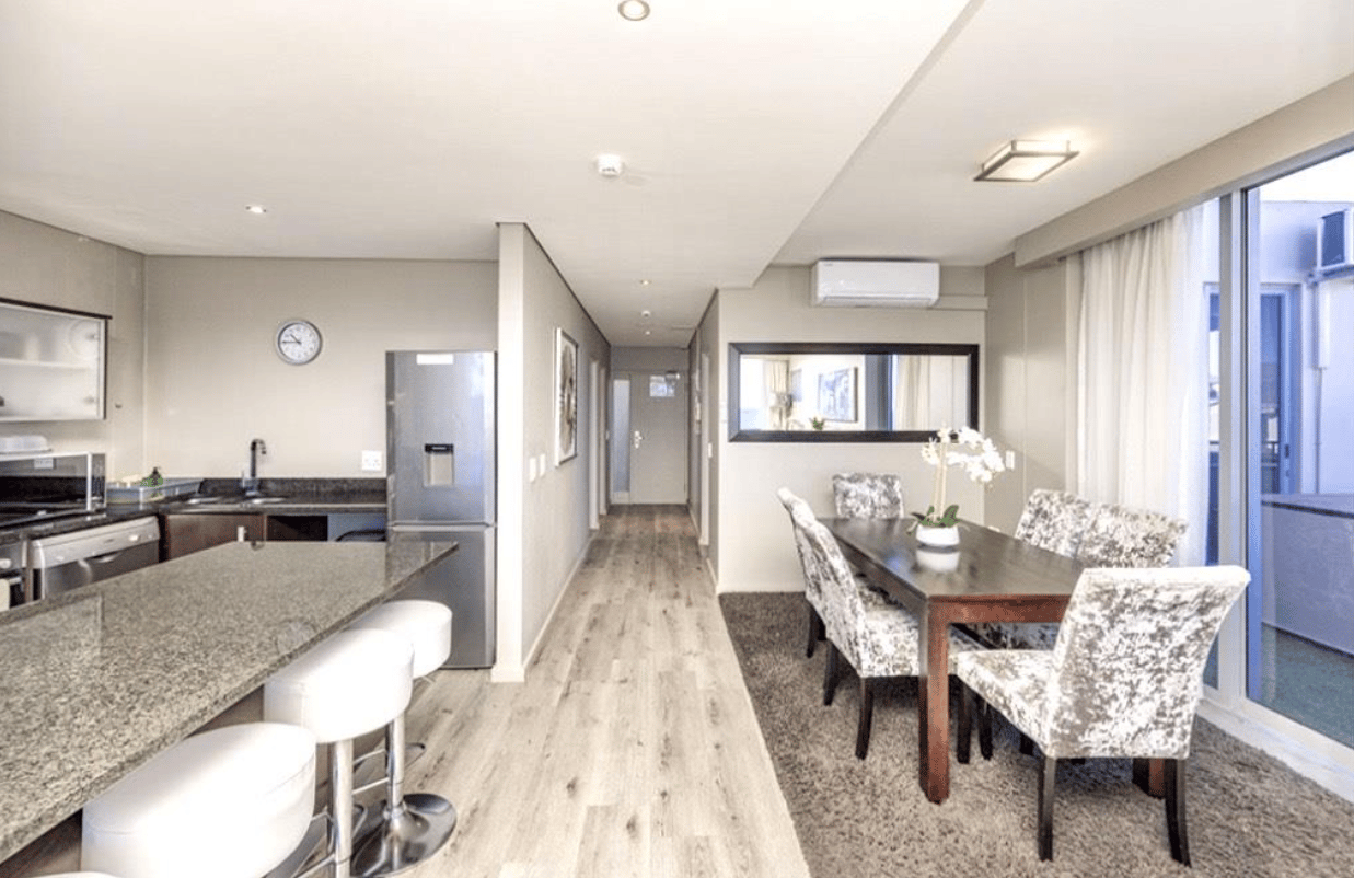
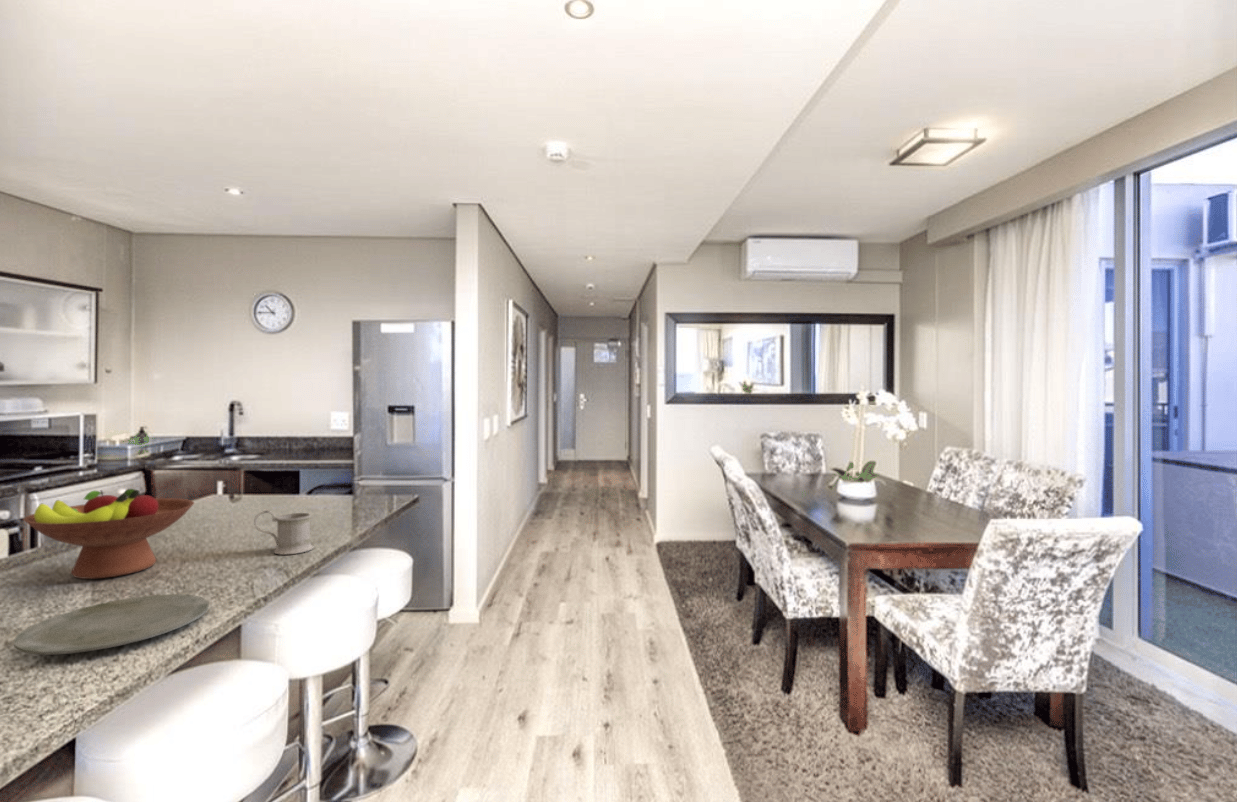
+ mug [253,508,315,556]
+ plate [13,593,210,656]
+ fruit bowl [23,488,195,580]
